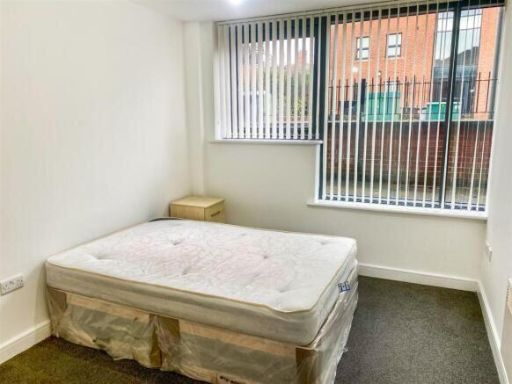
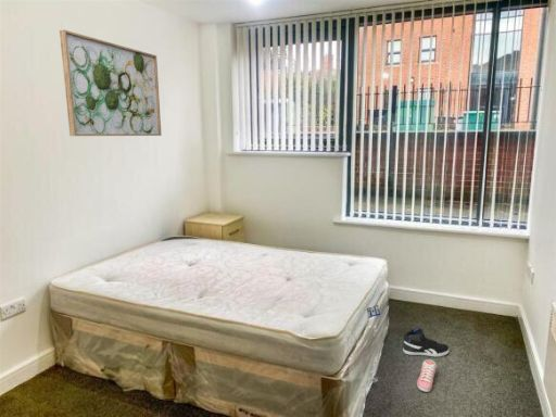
+ sneaker [402,327,451,358]
+ wall art [59,29,163,137]
+ sneaker [416,358,438,393]
